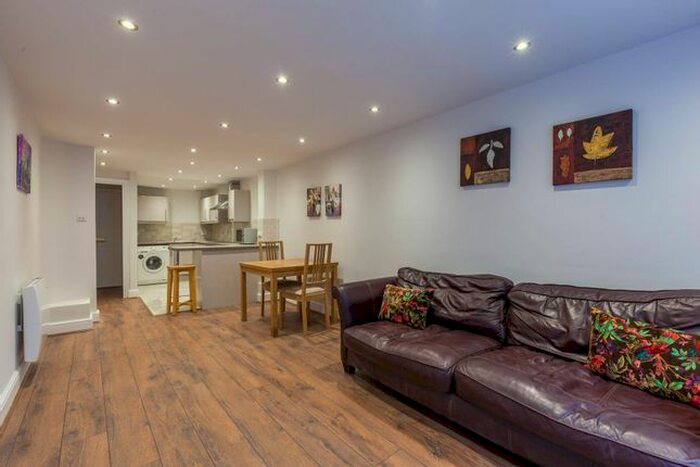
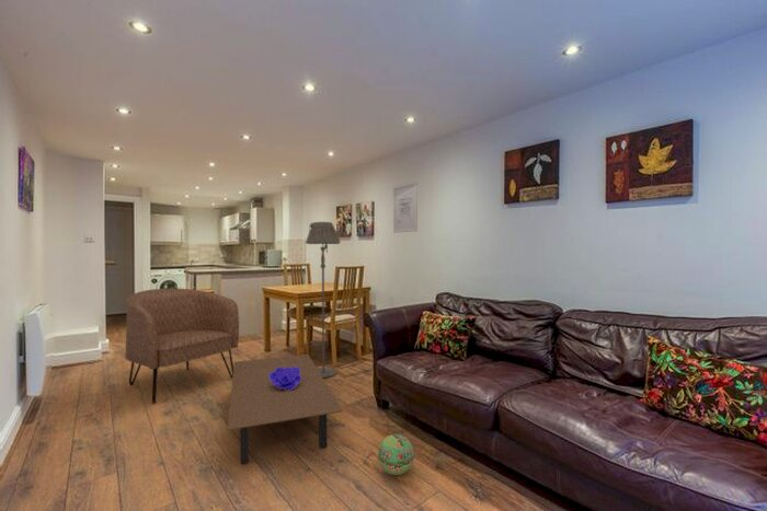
+ wall art [392,181,419,234]
+ floor lamp [305,221,341,379]
+ ball [377,433,415,476]
+ decorative bowl [268,367,302,391]
+ coffee table [226,353,344,465]
+ armchair [125,288,240,405]
